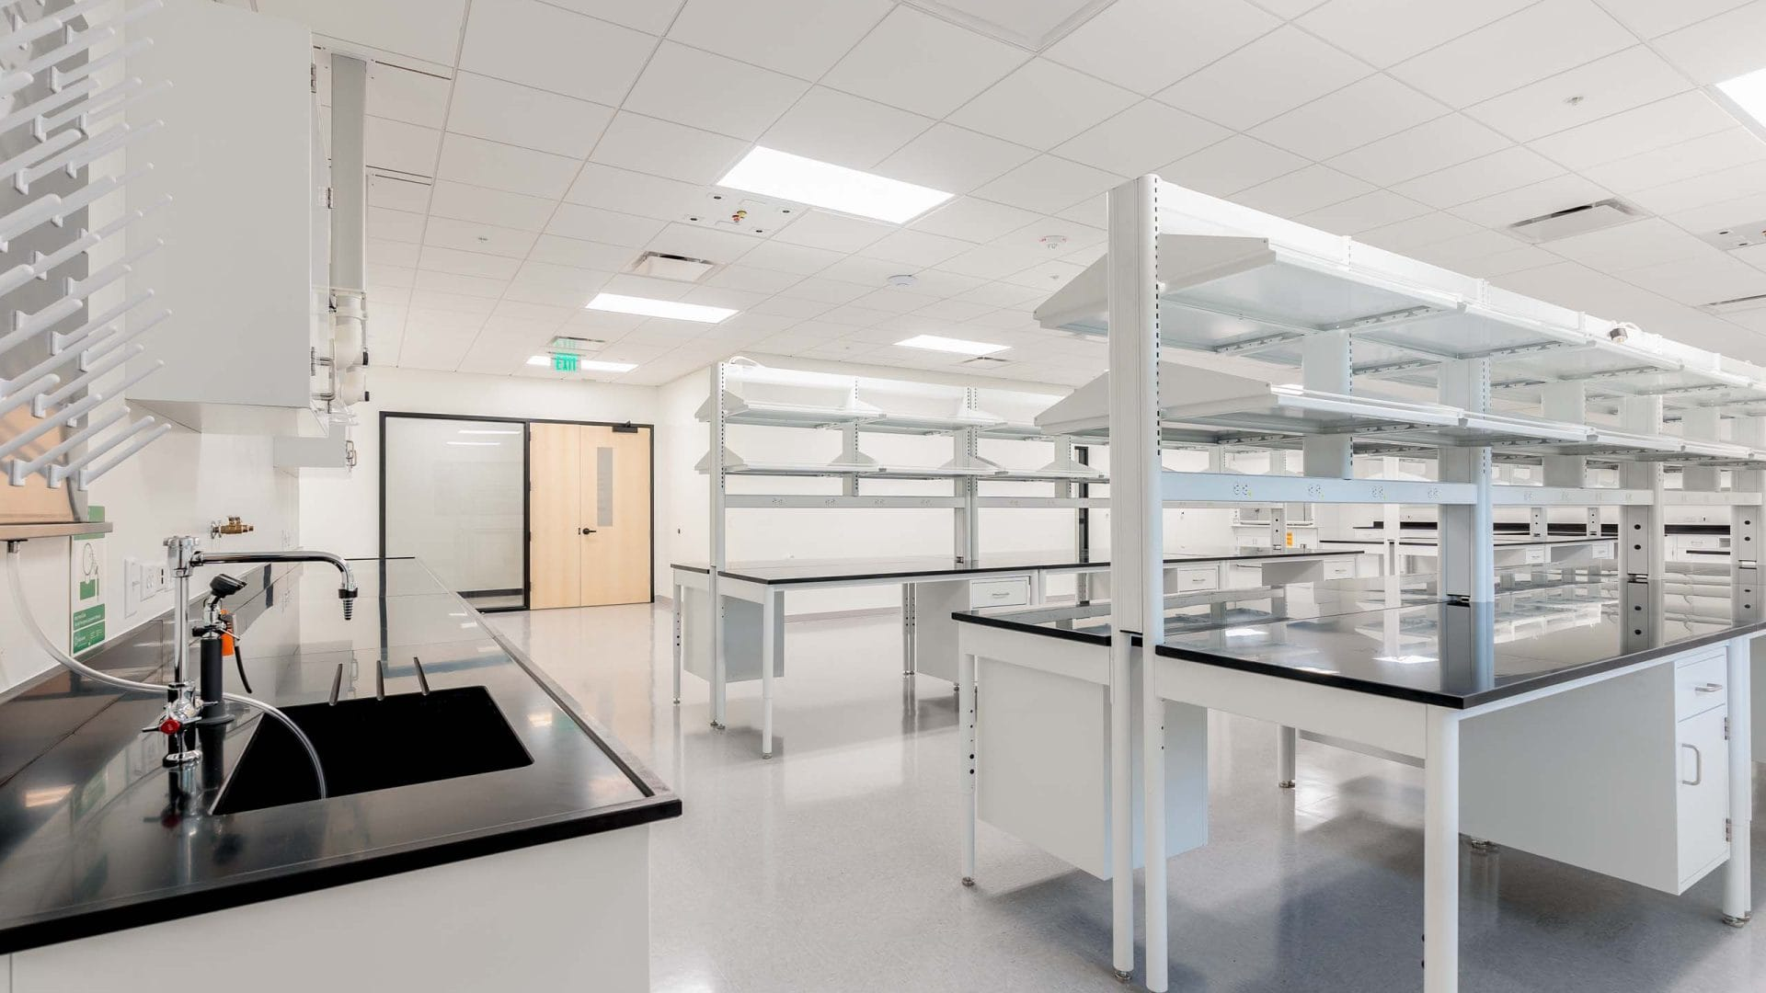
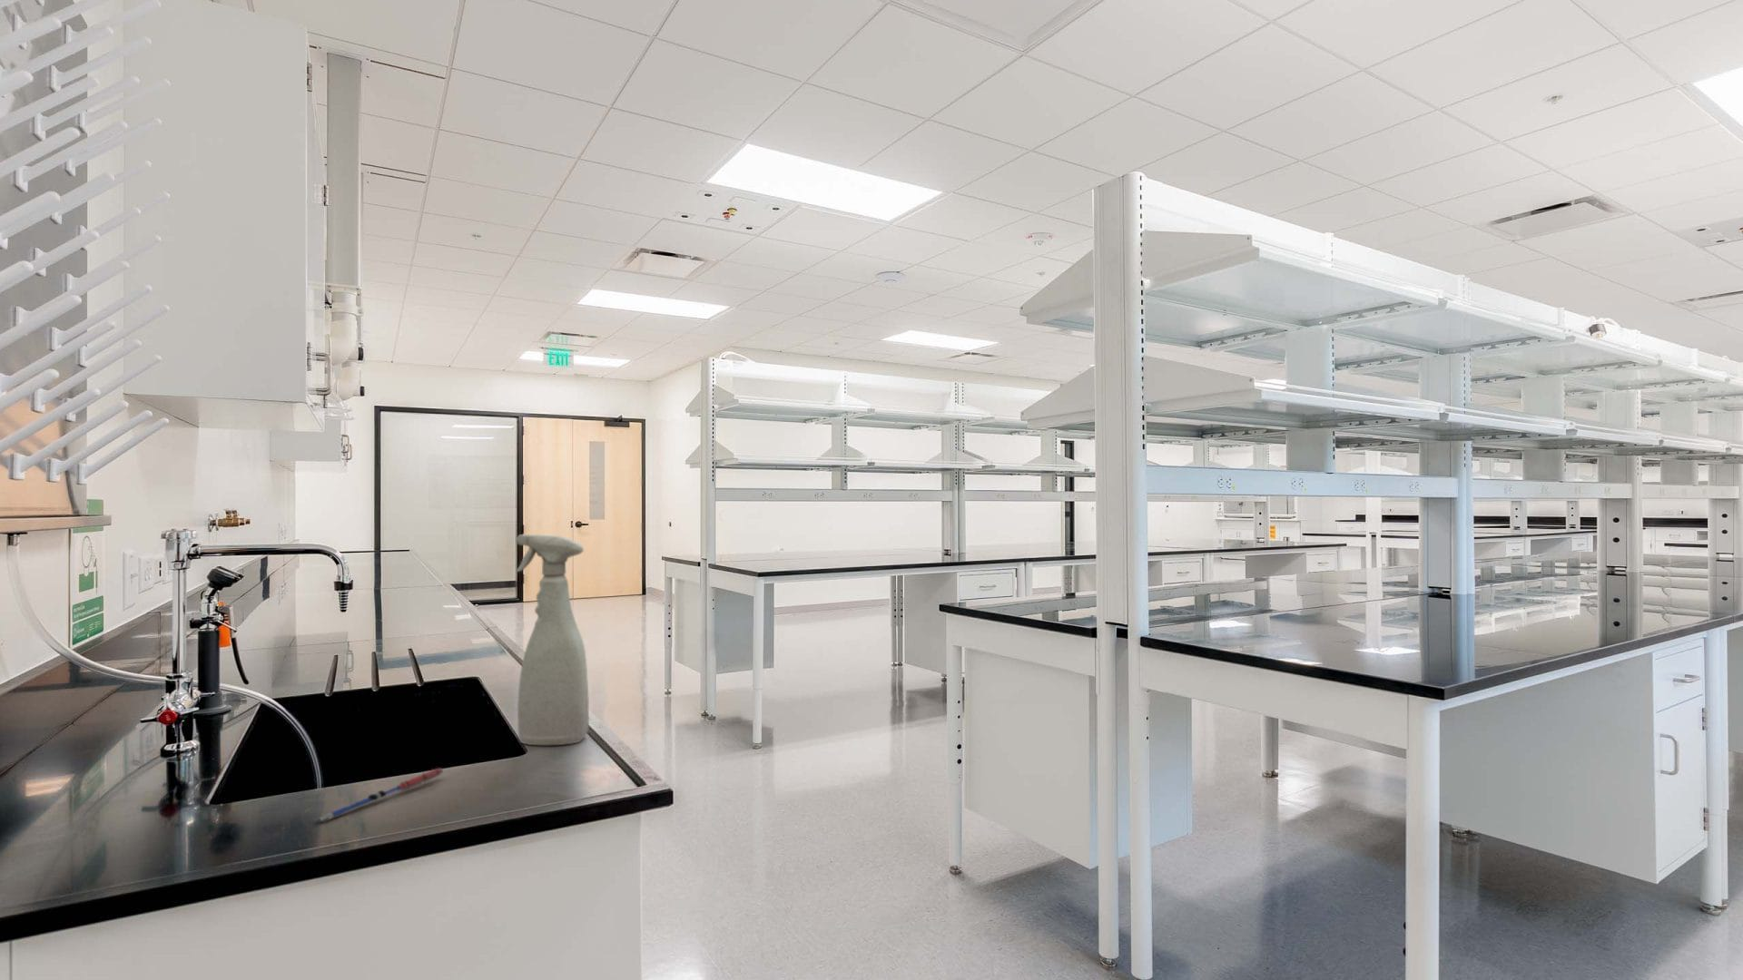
+ pen [315,768,445,823]
+ spray bottle [516,534,590,745]
